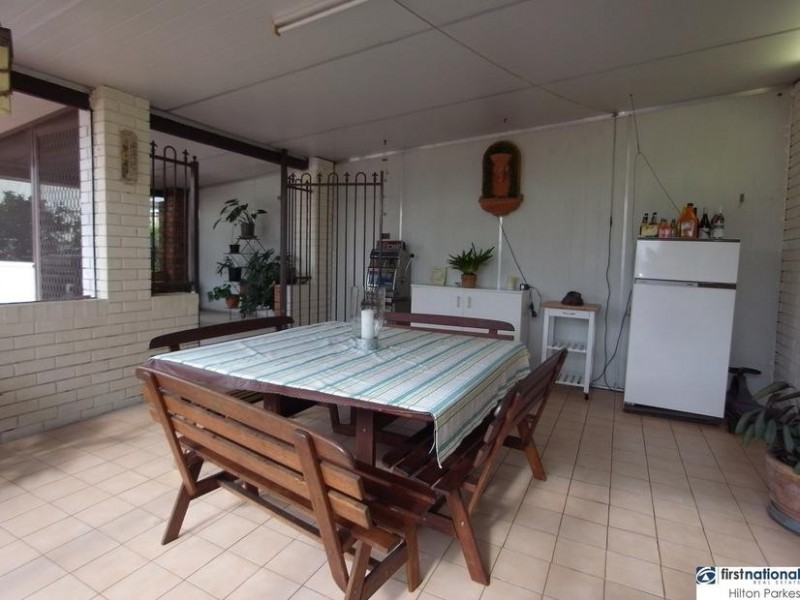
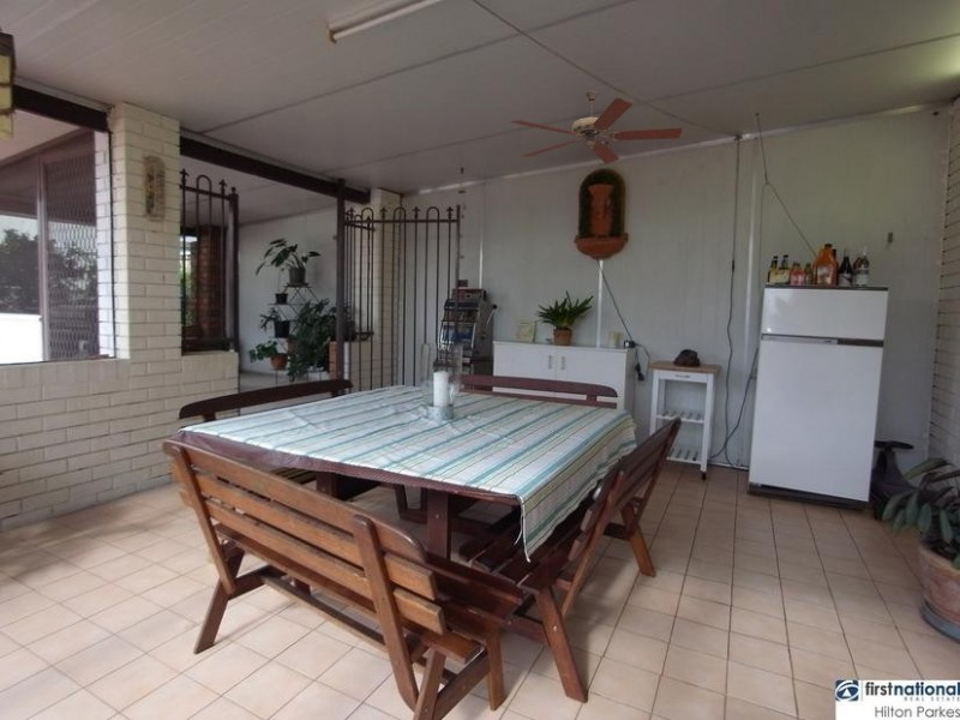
+ ceiling fan [510,89,684,166]
